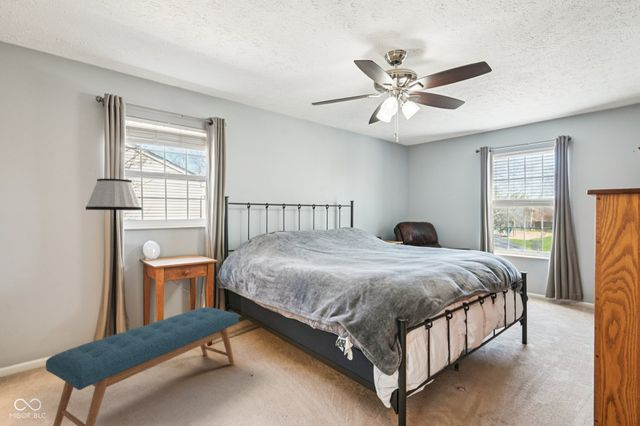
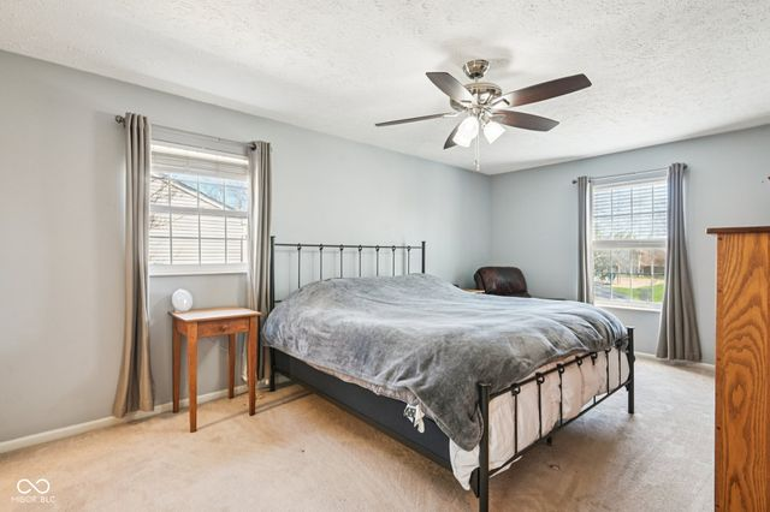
- floor lamp [85,178,143,335]
- bench [45,306,240,426]
